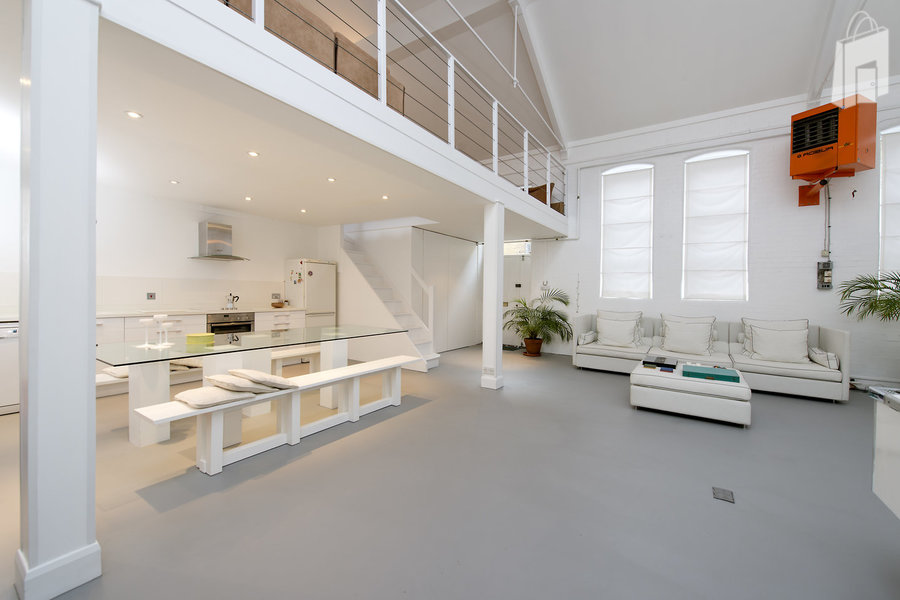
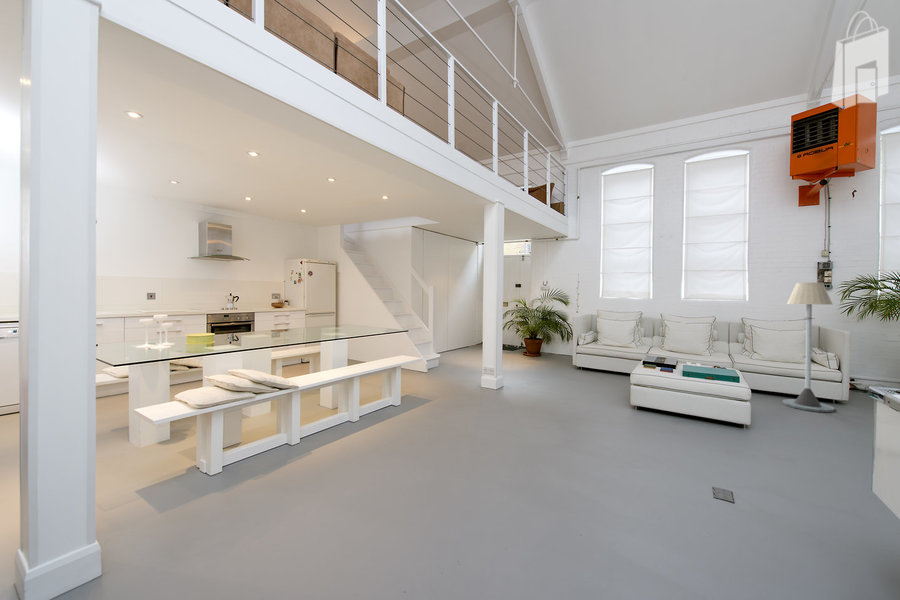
+ floor lamp [781,282,835,413]
